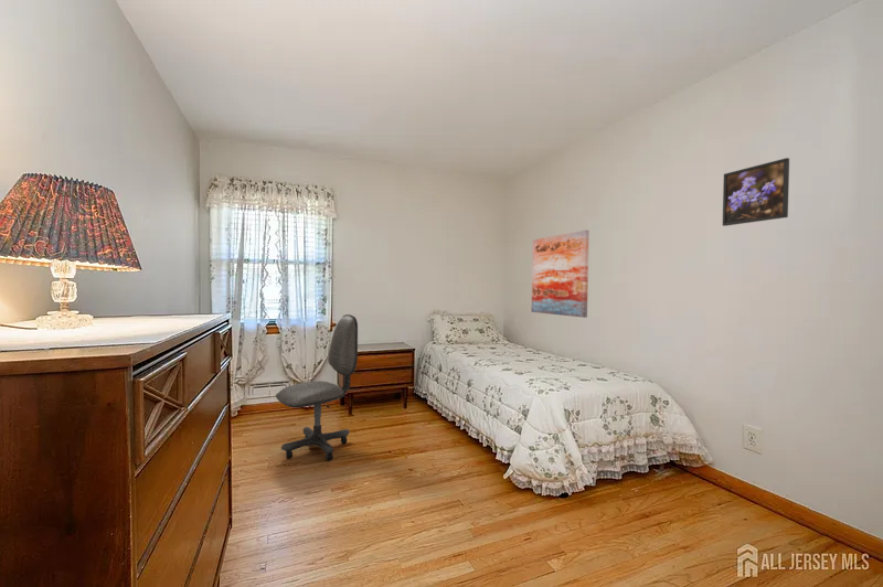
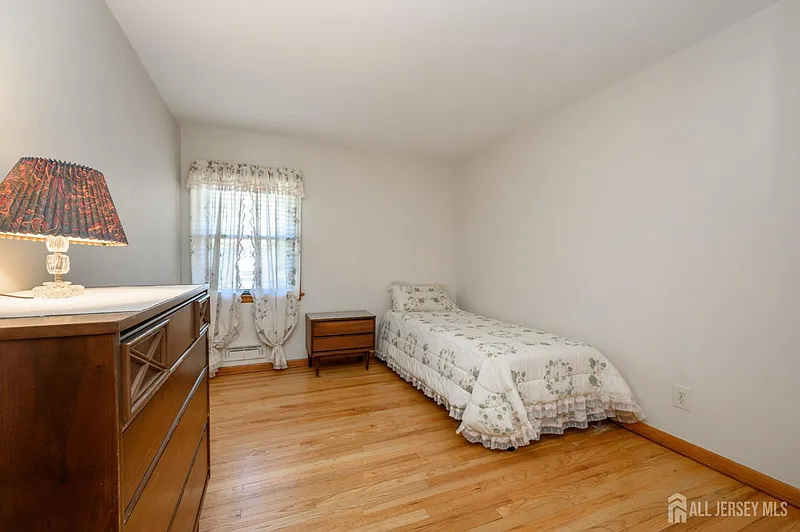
- wall art [531,228,591,319]
- office chair [275,313,359,461]
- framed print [722,157,790,227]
